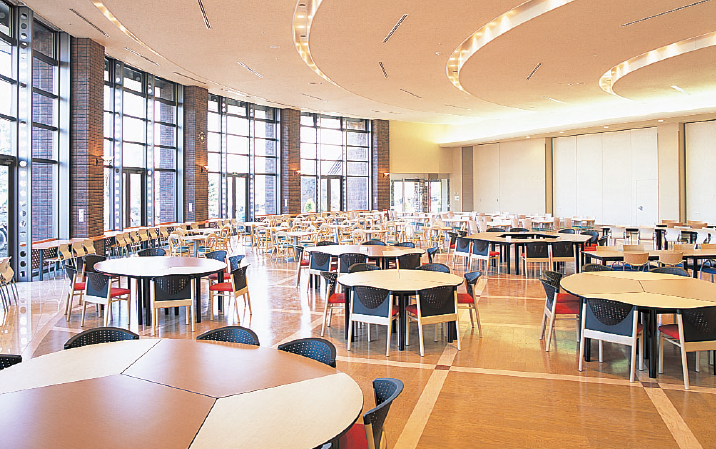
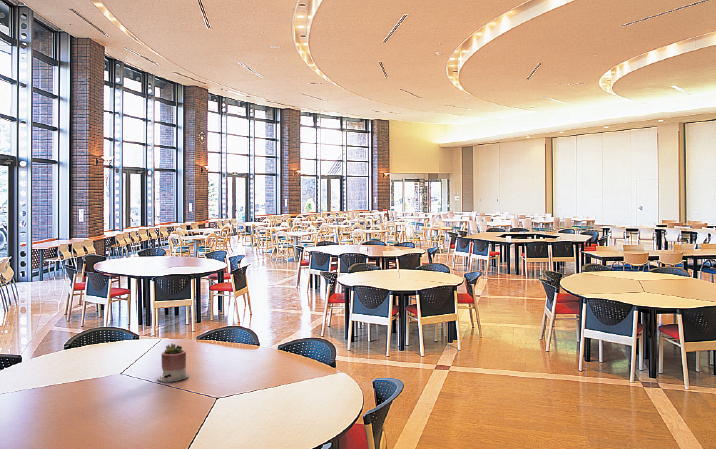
+ succulent planter [157,343,190,383]
